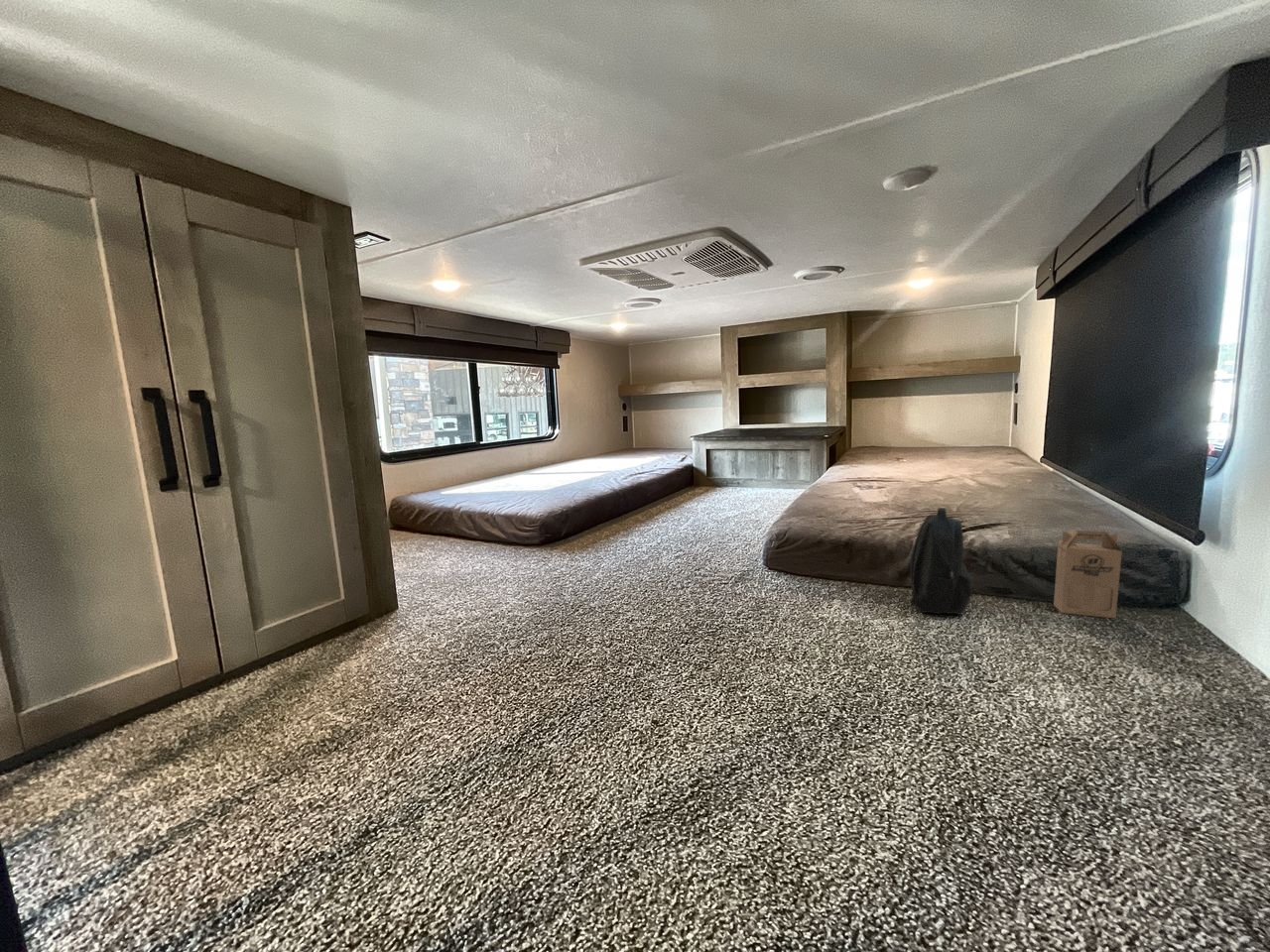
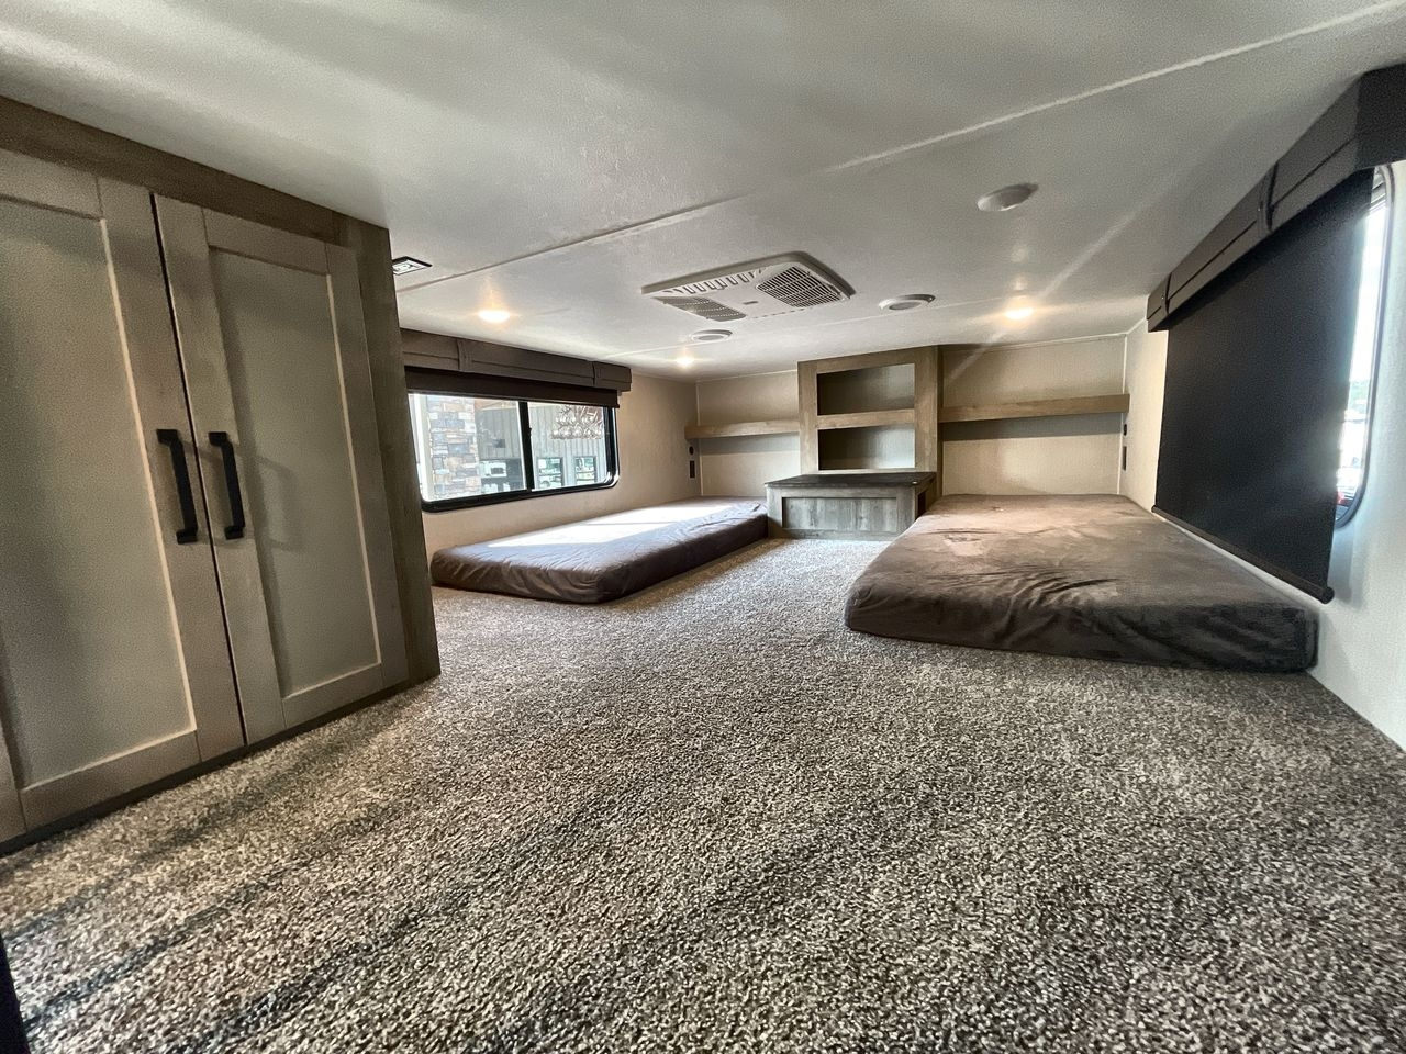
- backpack [909,507,974,616]
- cardboard box [1053,529,1123,620]
